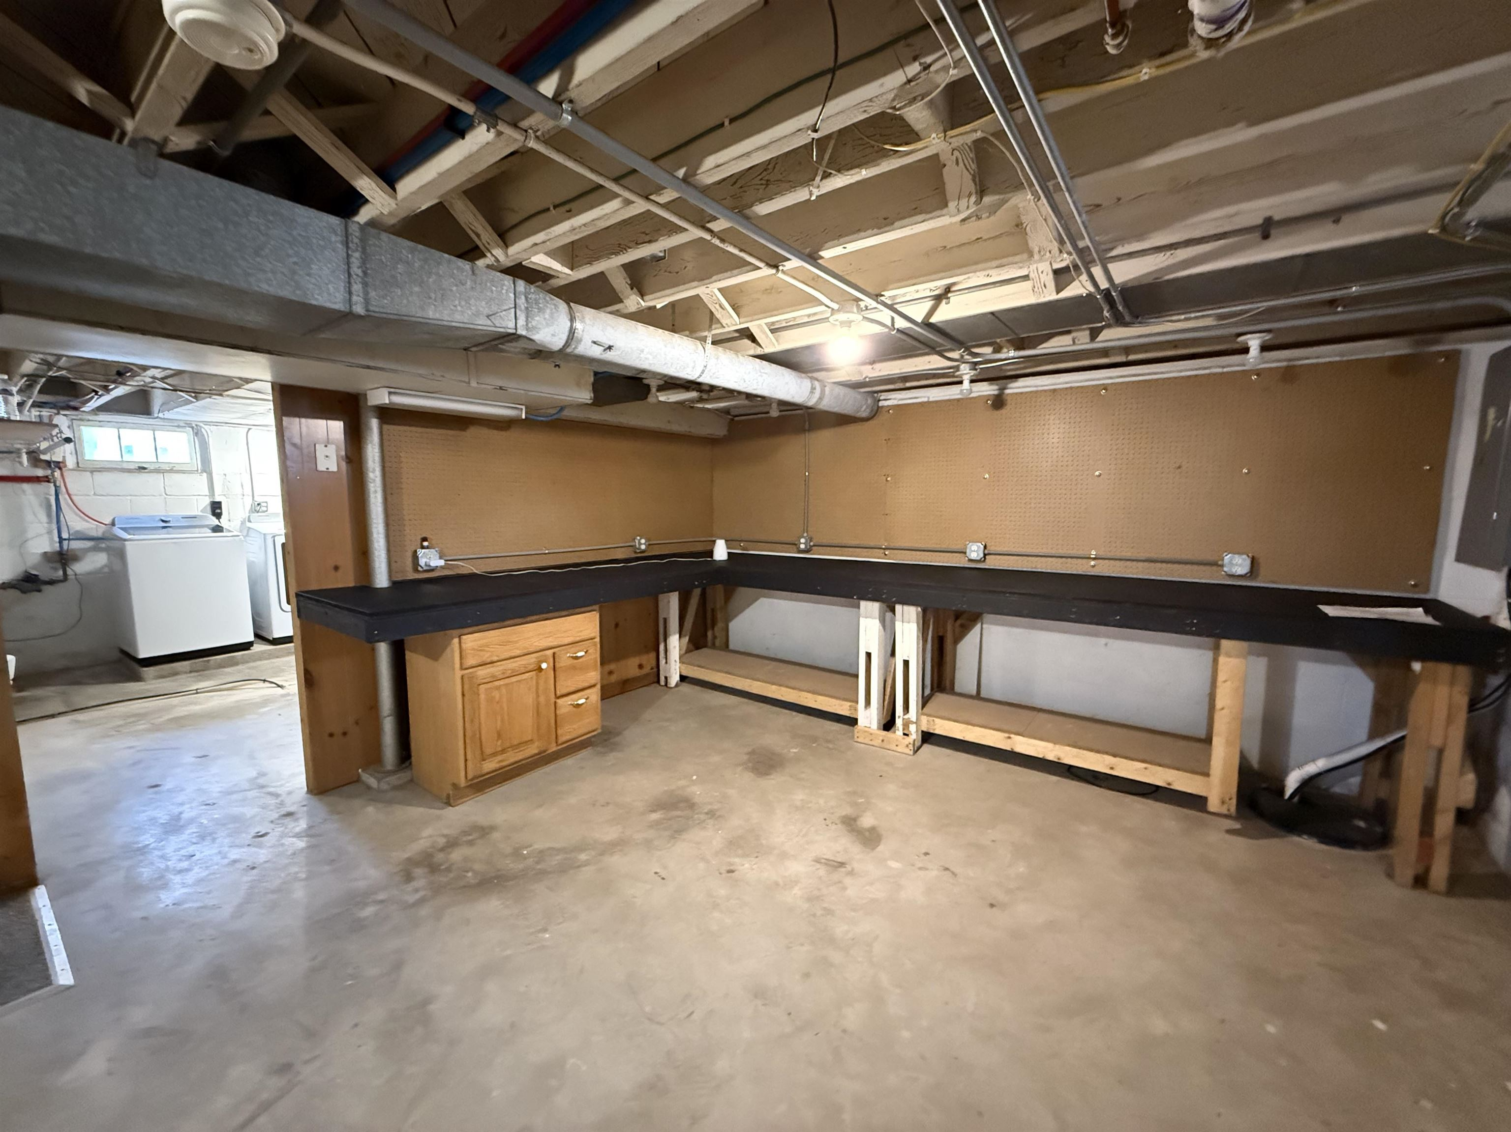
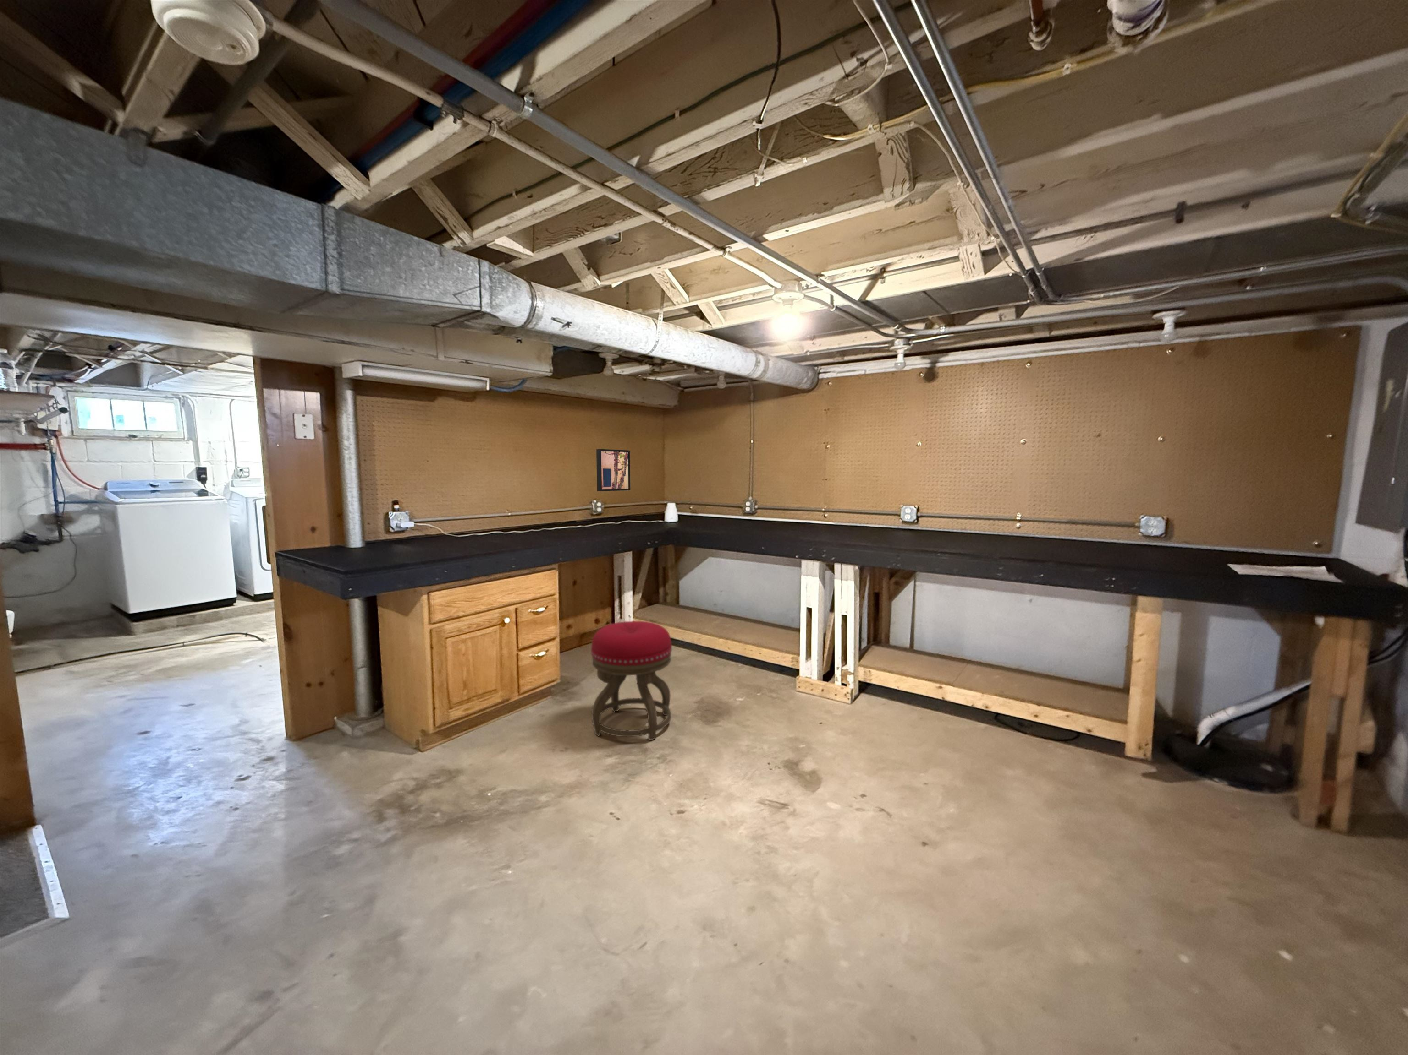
+ stool [591,621,672,741]
+ wall art [595,449,631,492]
